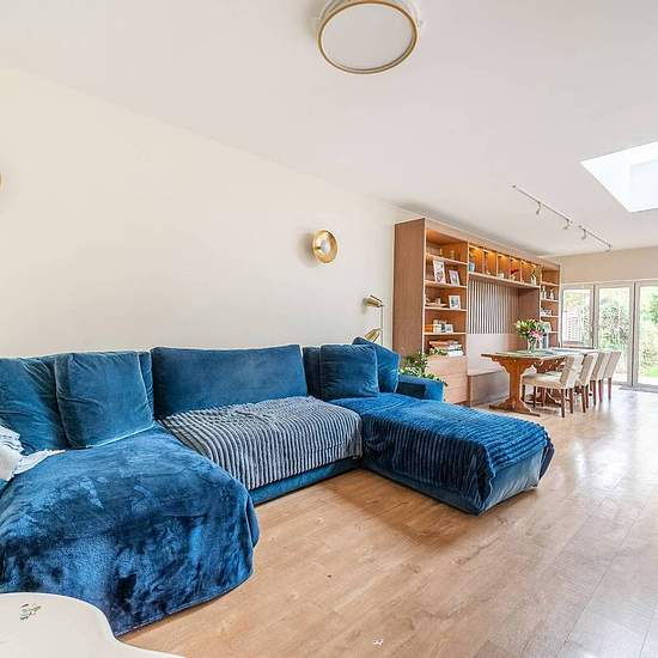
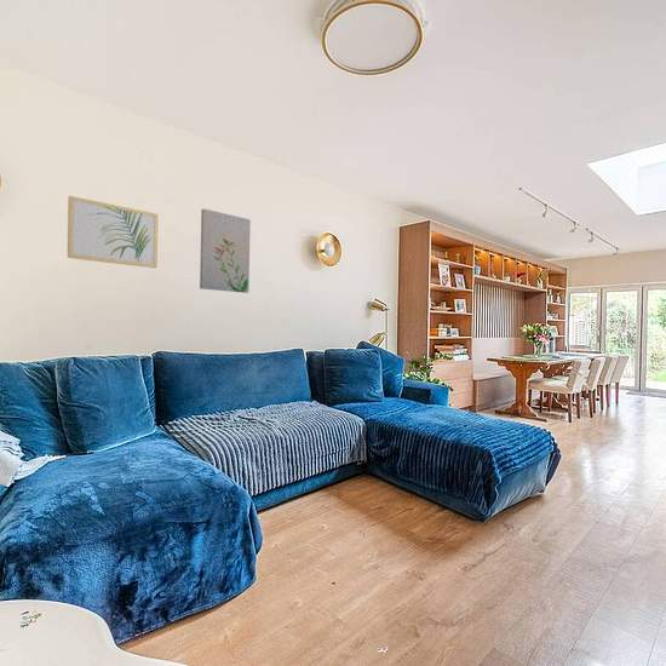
+ wall art [199,207,252,294]
+ wall art [67,195,160,269]
